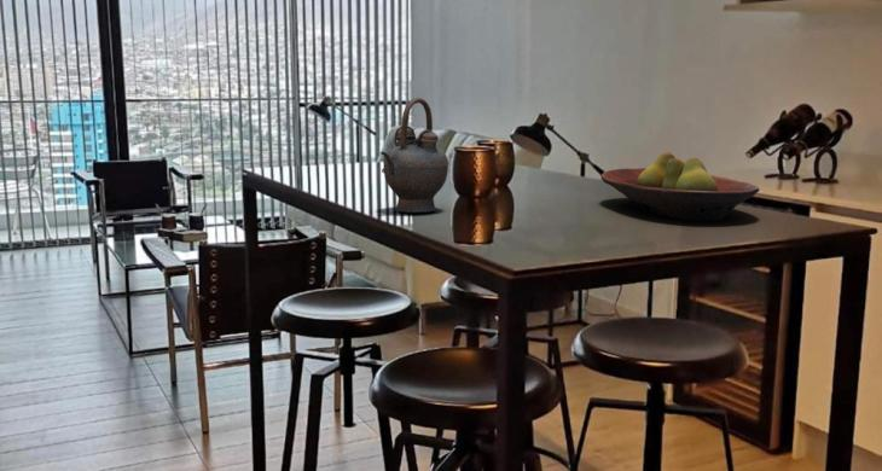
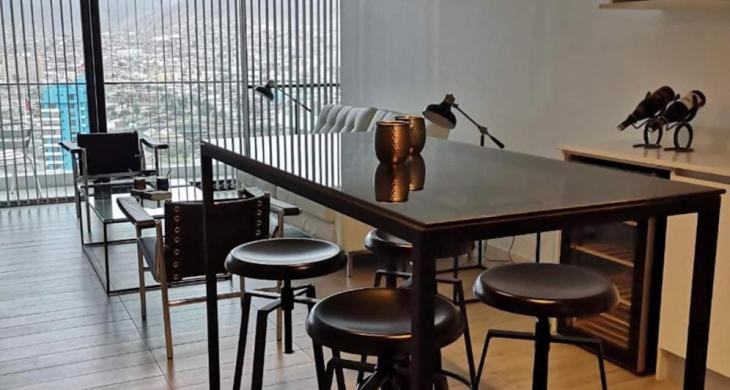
- fruit bowl [600,151,761,222]
- teapot [379,97,449,214]
